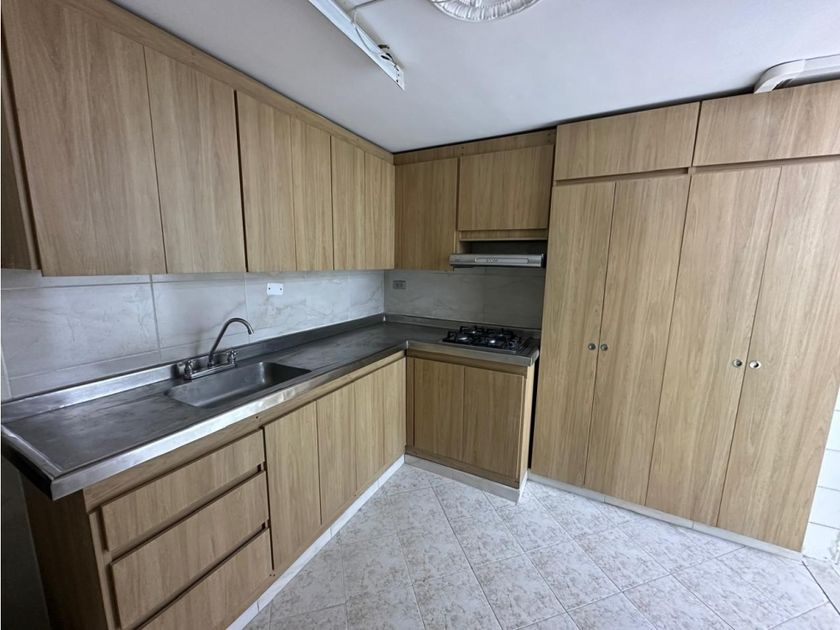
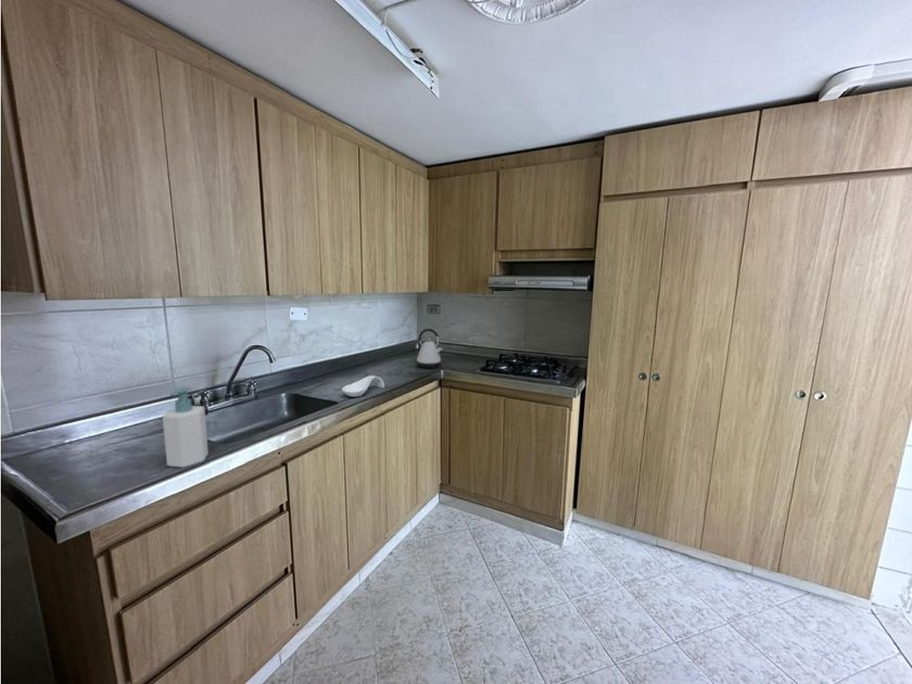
+ kettle [416,328,444,369]
+ soap bottle [161,387,210,468]
+ spoon rest [341,375,385,397]
